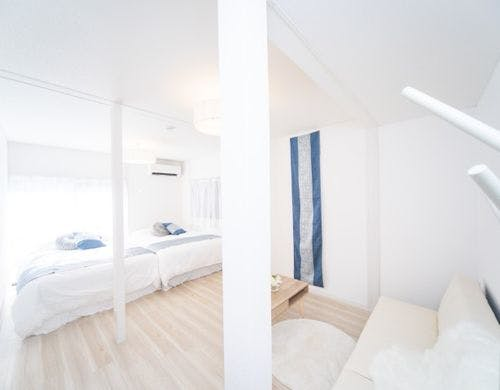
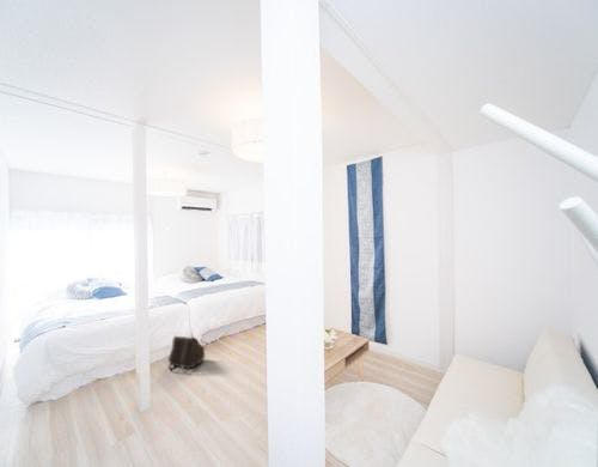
+ satchel [167,335,206,372]
